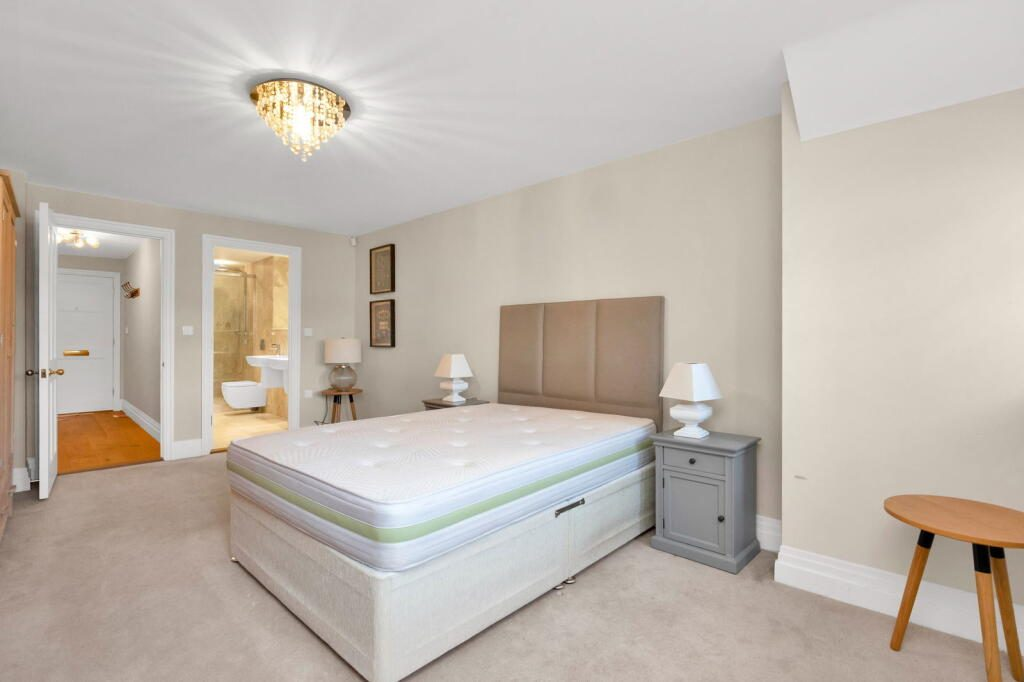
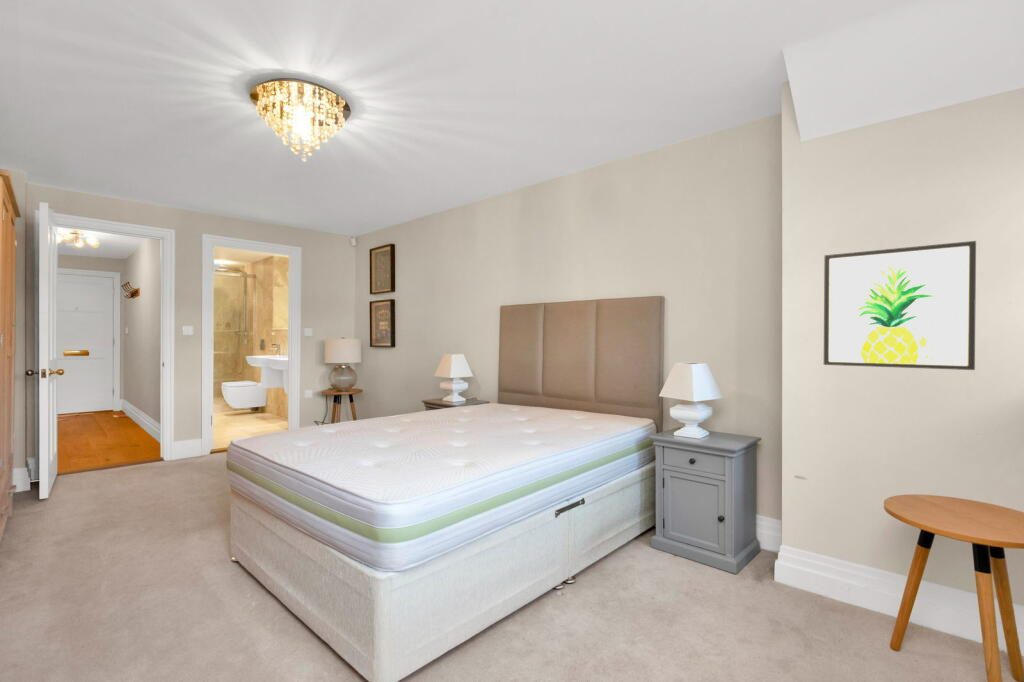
+ wall art [823,240,977,371]
